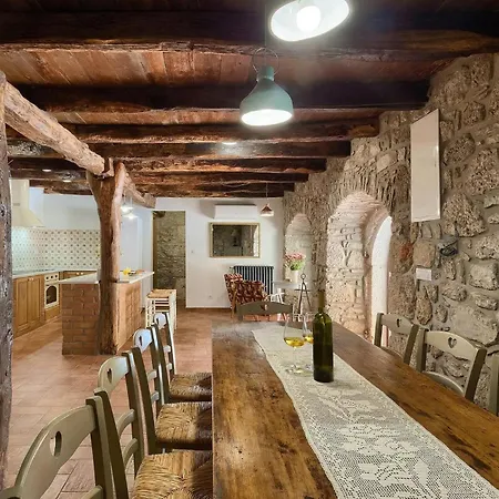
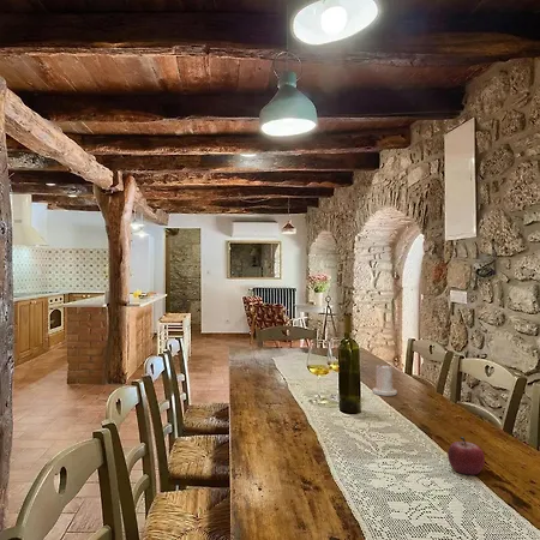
+ candle [371,361,398,397]
+ fruit [446,436,486,476]
